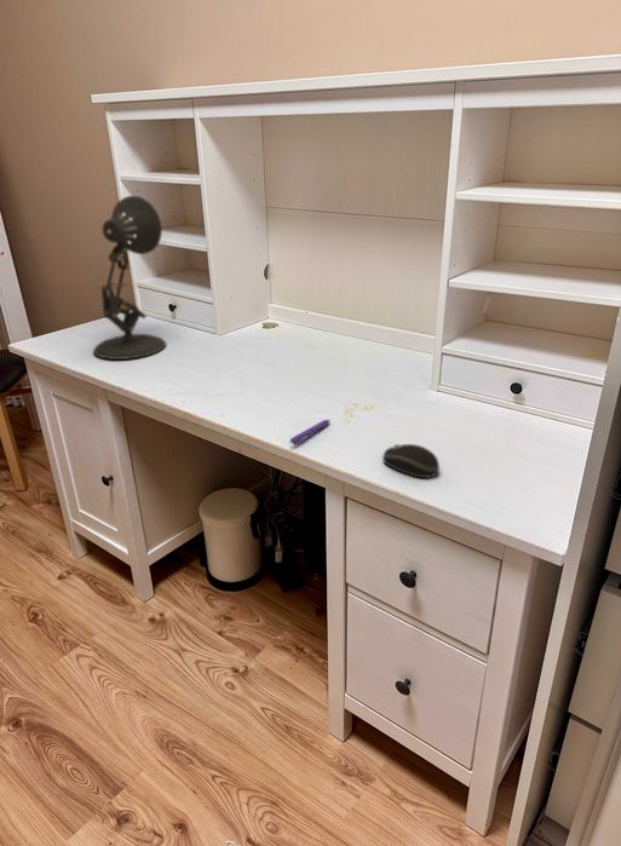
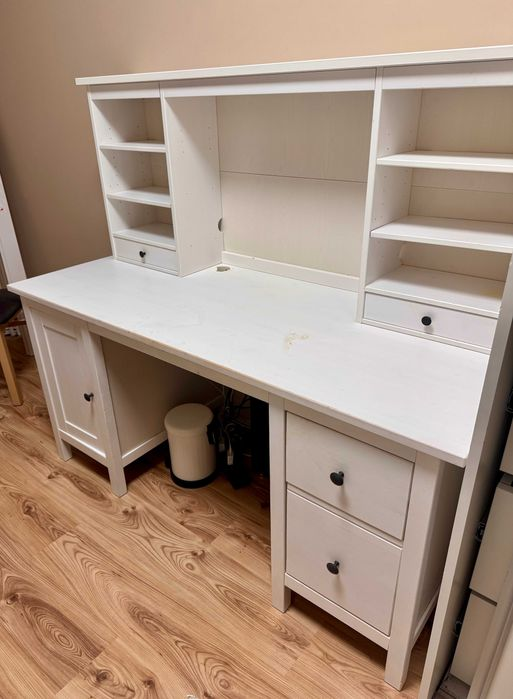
- desk lamp [92,195,167,361]
- pen [288,419,332,445]
- computer mouse [381,443,441,479]
